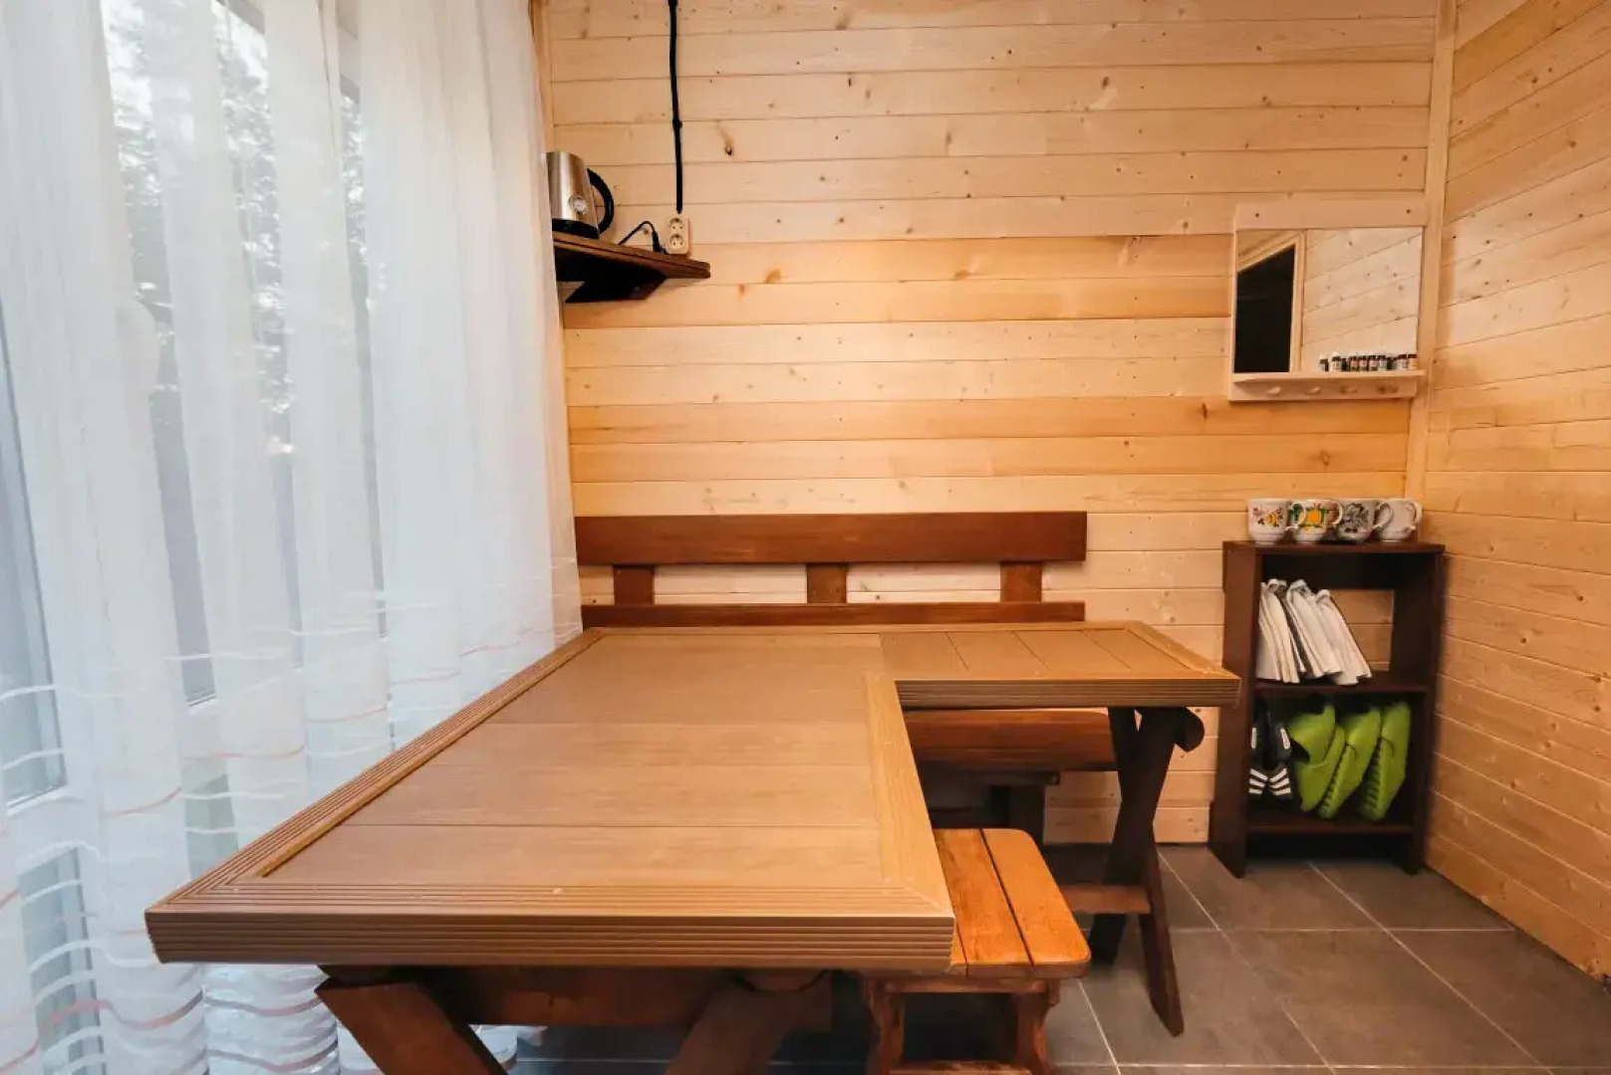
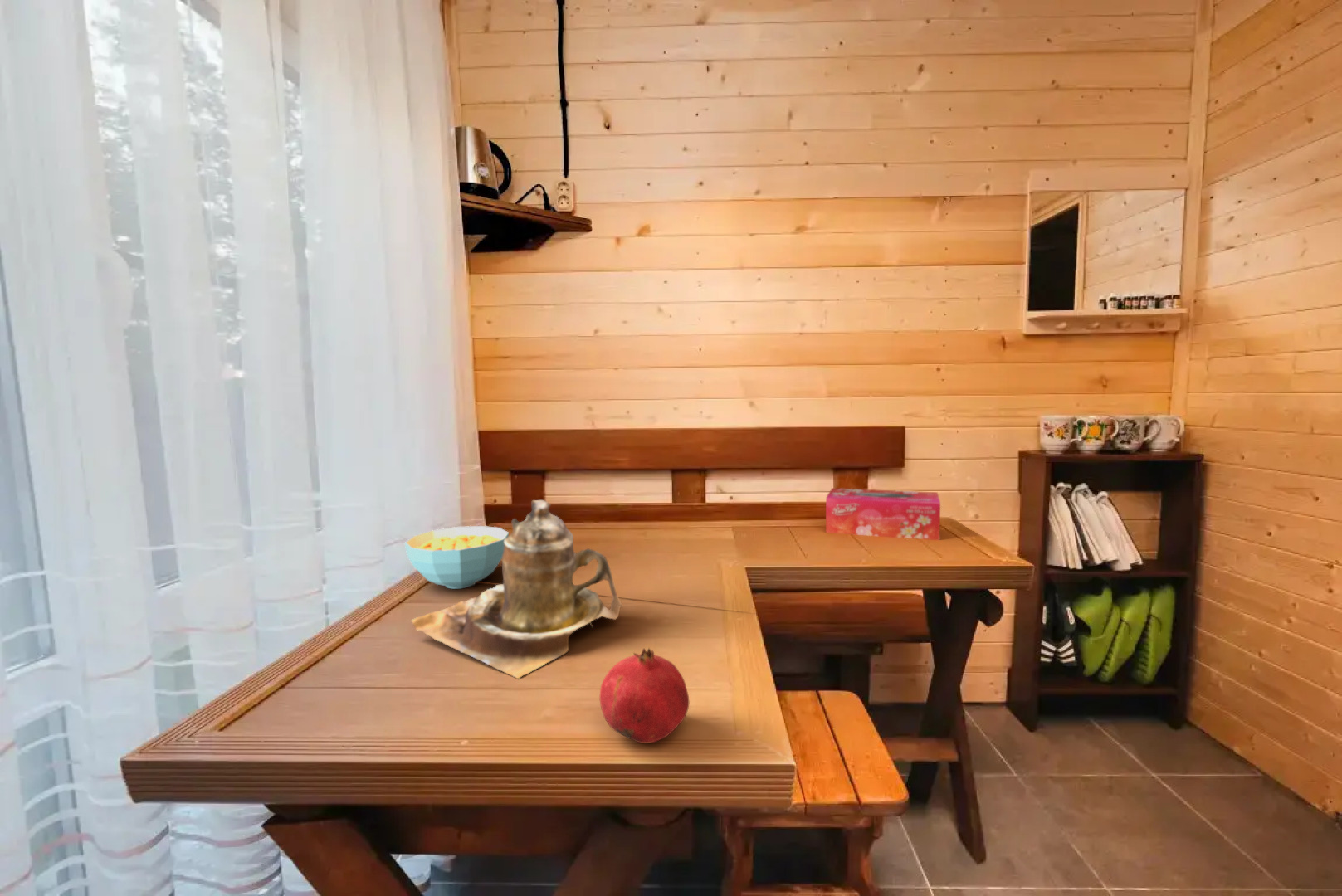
+ teapot [411,499,624,679]
+ tissue box [825,488,941,541]
+ fruit [598,647,690,744]
+ cereal bowl [403,525,510,590]
